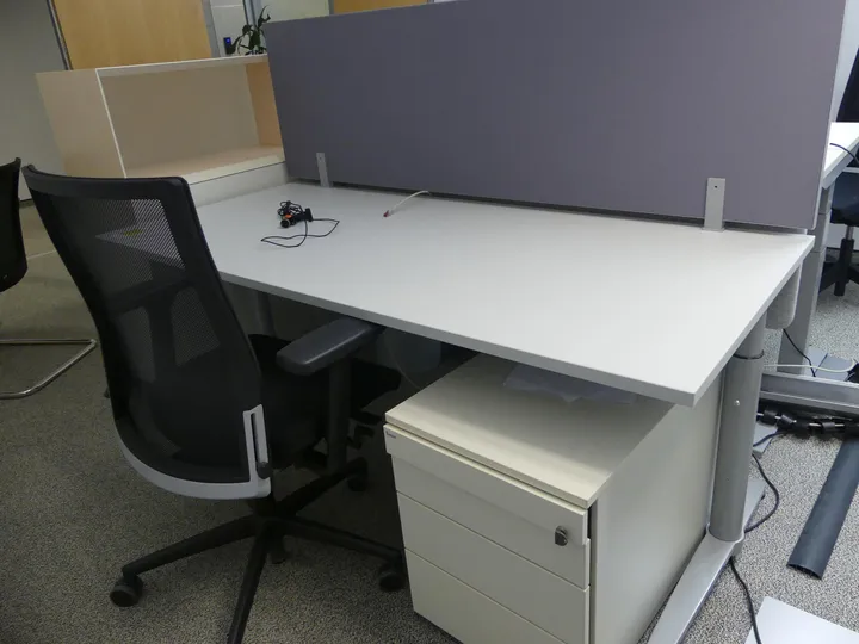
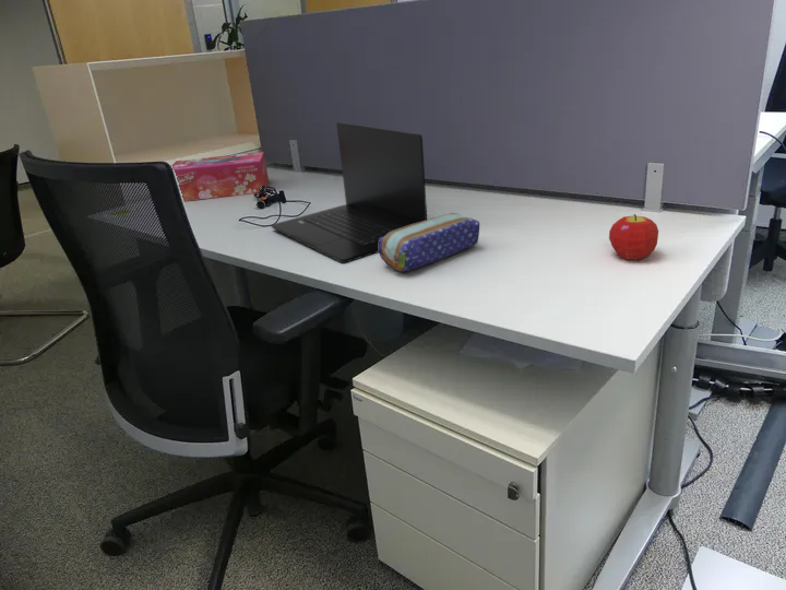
+ pencil case [378,212,480,273]
+ tissue box [170,151,270,202]
+ fruit [608,213,659,261]
+ laptop [270,121,428,264]
